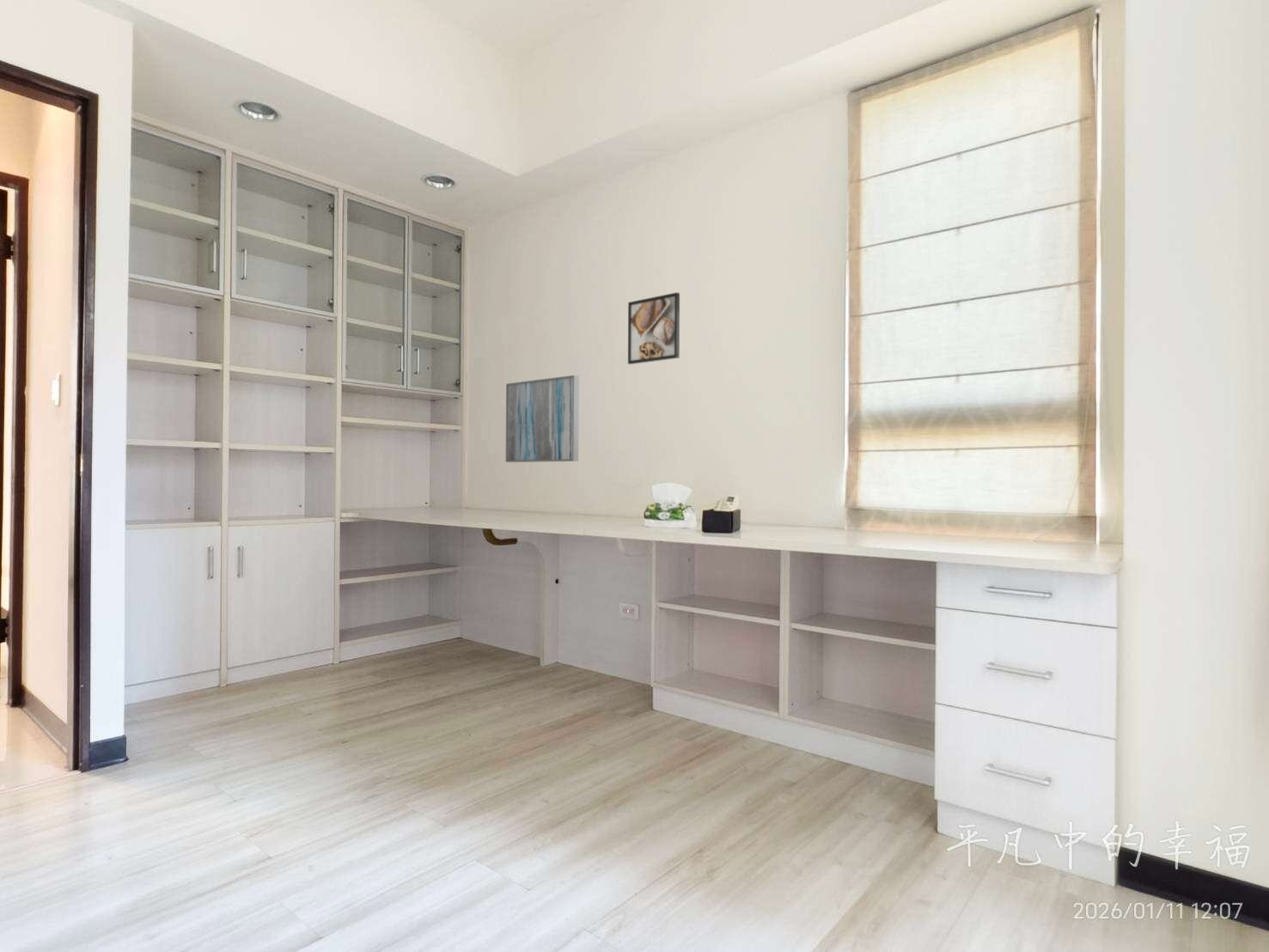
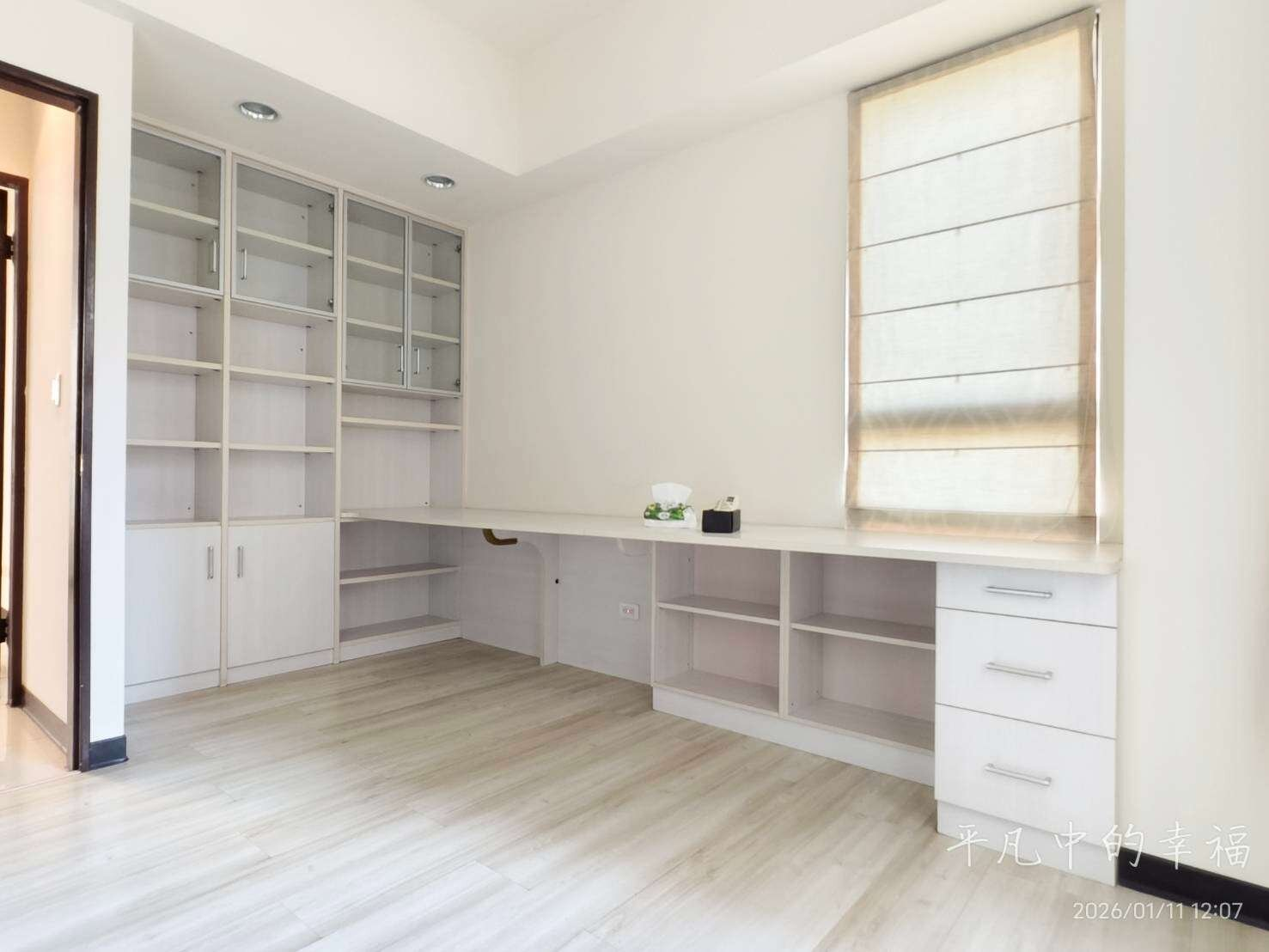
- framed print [627,291,680,365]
- wall art [505,375,580,463]
